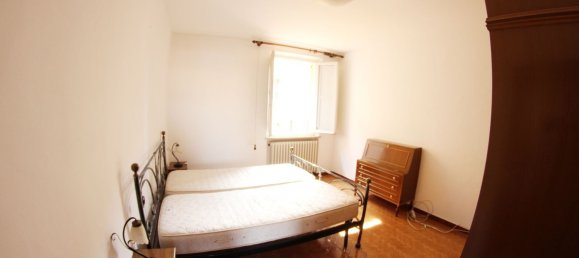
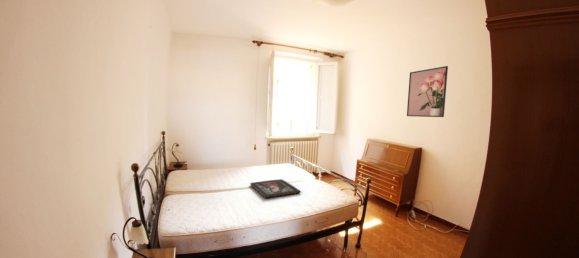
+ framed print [406,65,449,118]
+ religious icon [249,178,302,199]
